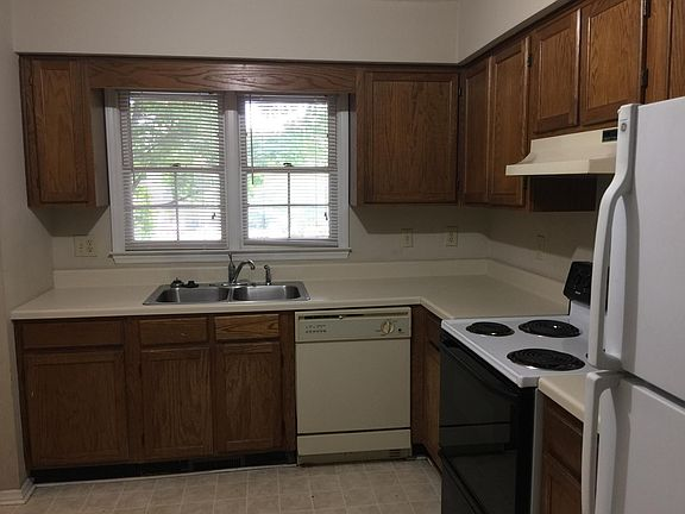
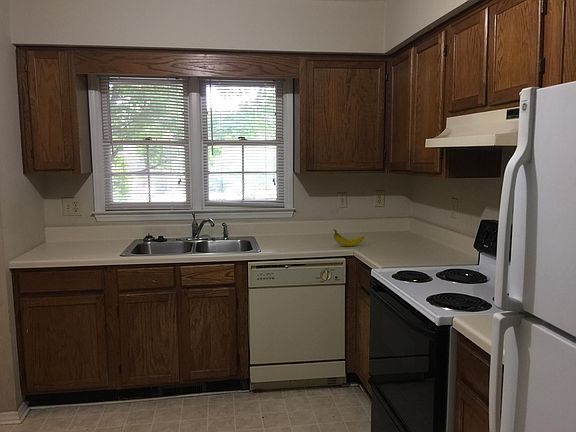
+ fruit [333,228,365,247]
